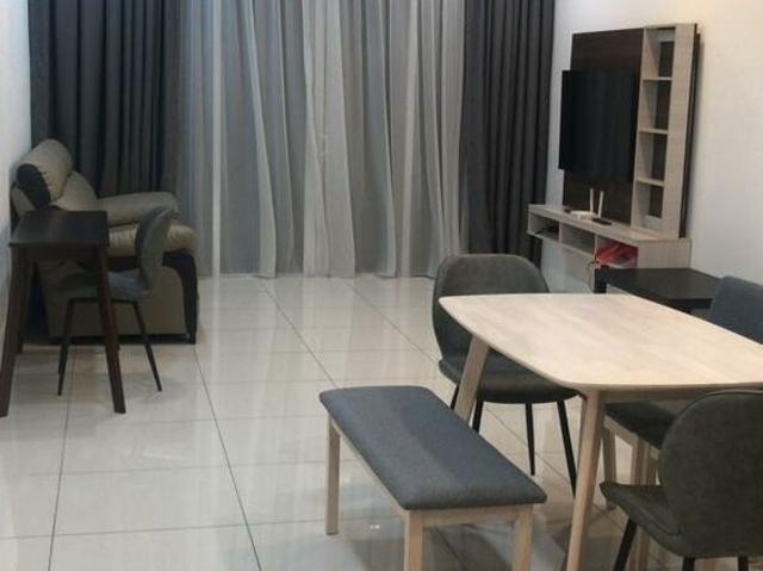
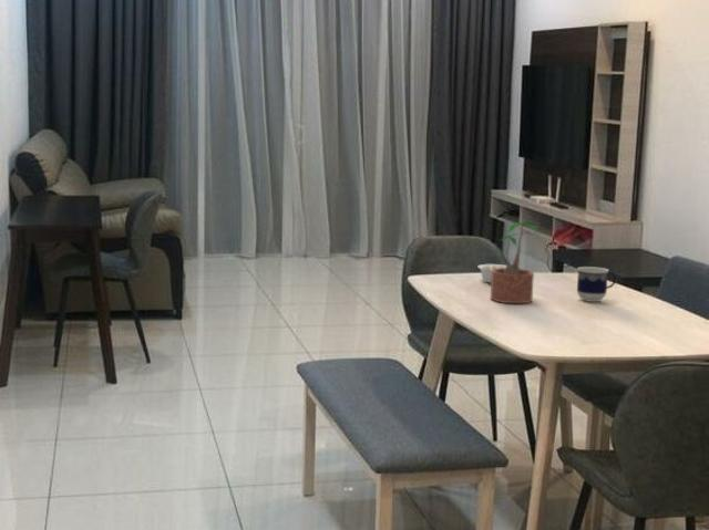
+ legume [477,263,507,284]
+ cup [576,266,617,303]
+ potted plant [490,220,545,304]
